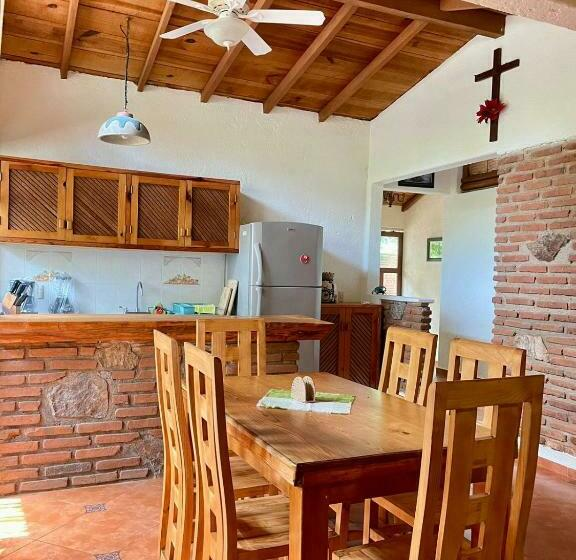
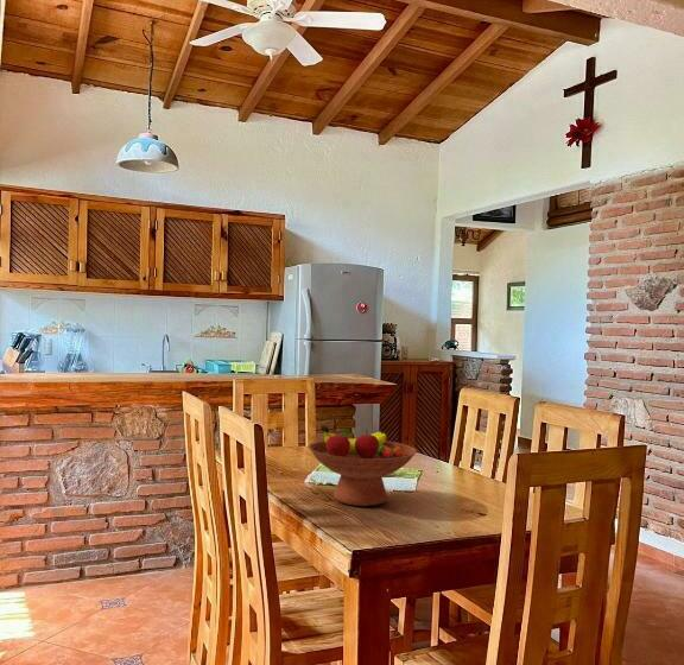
+ fruit bowl [308,424,418,507]
